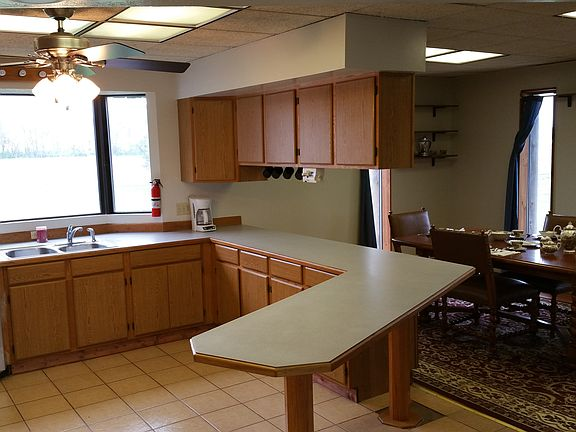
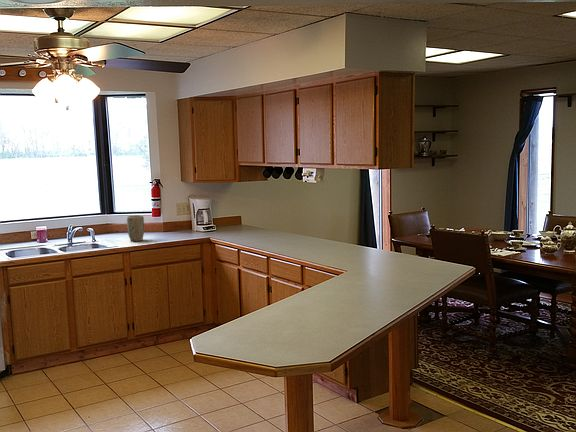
+ plant pot [126,214,145,242]
